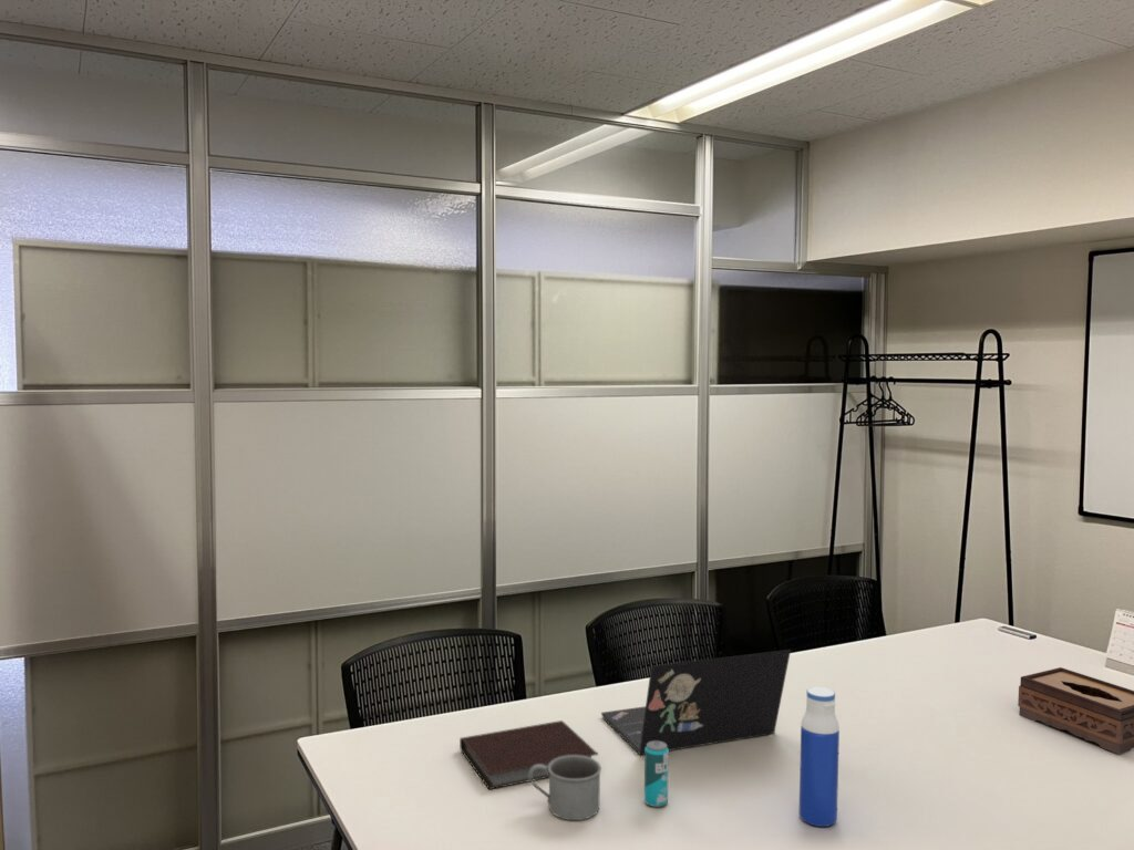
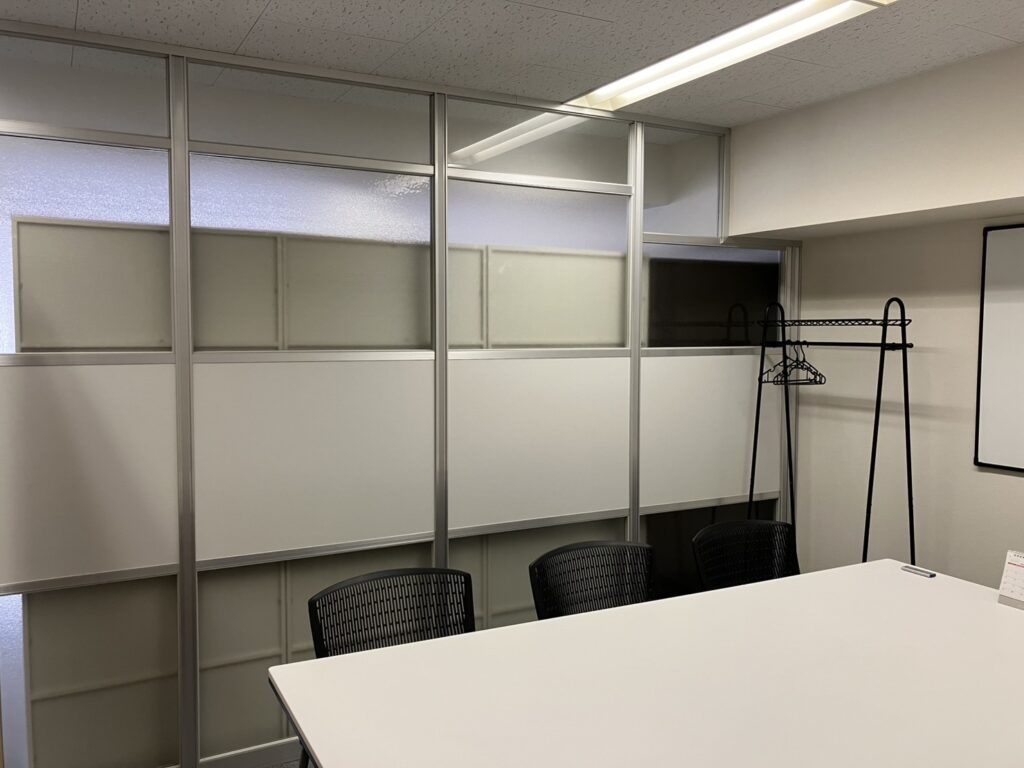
- notebook [458,719,600,790]
- beverage can [643,740,670,808]
- mug [529,755,602,821]
- laptop [600,649,792,756]
- water bottle [798,686,841,828]
- tissue box [1017,666,1134,755]
